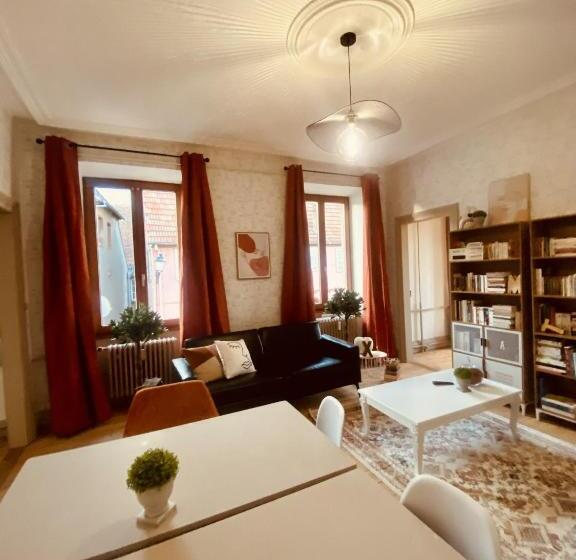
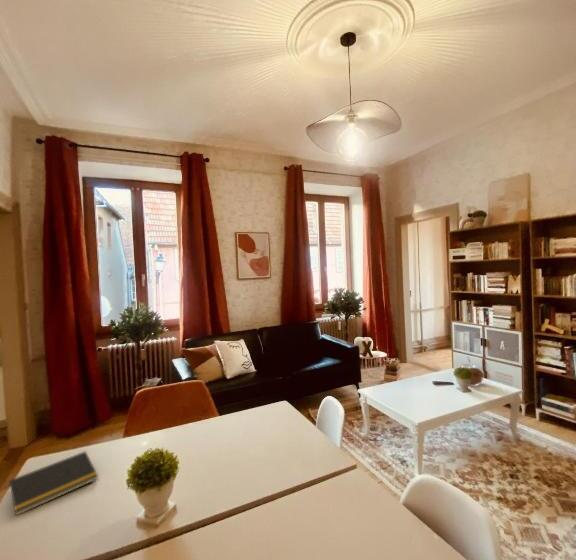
+ notepad [7,450,99,517]
